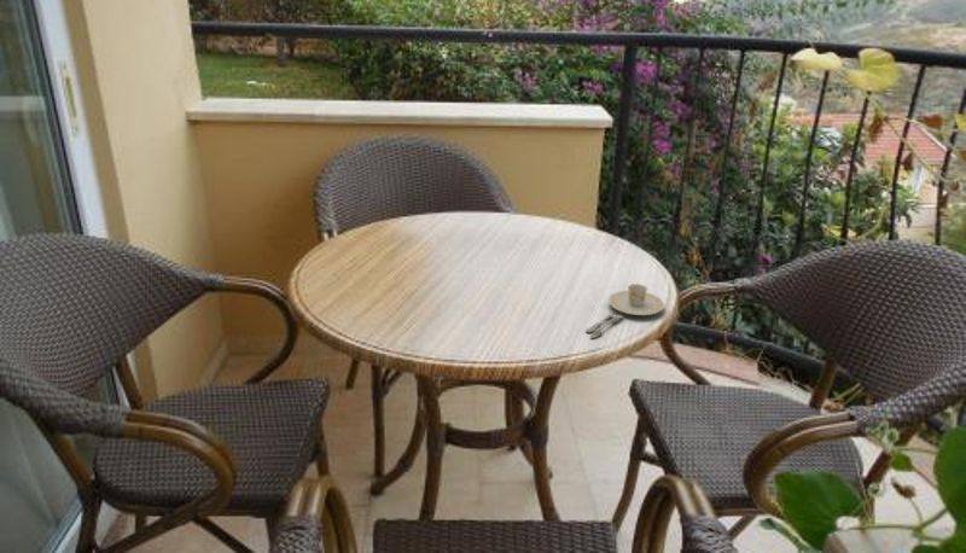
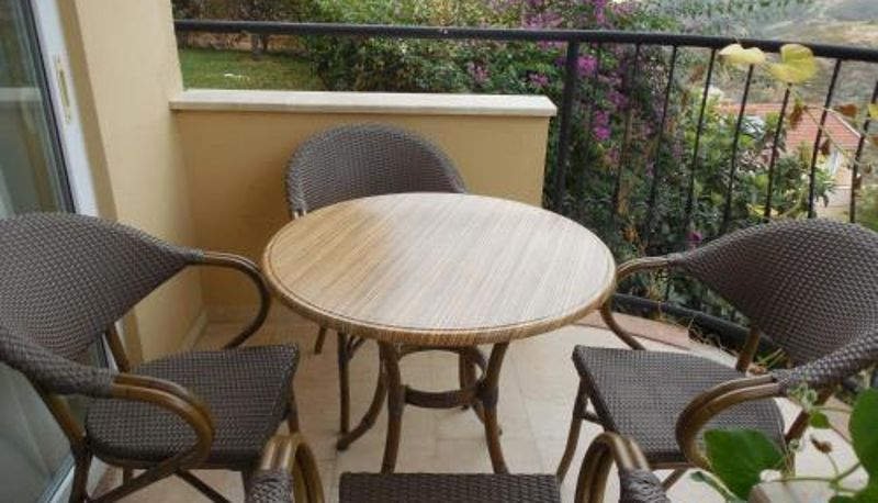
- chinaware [584,283,665,339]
